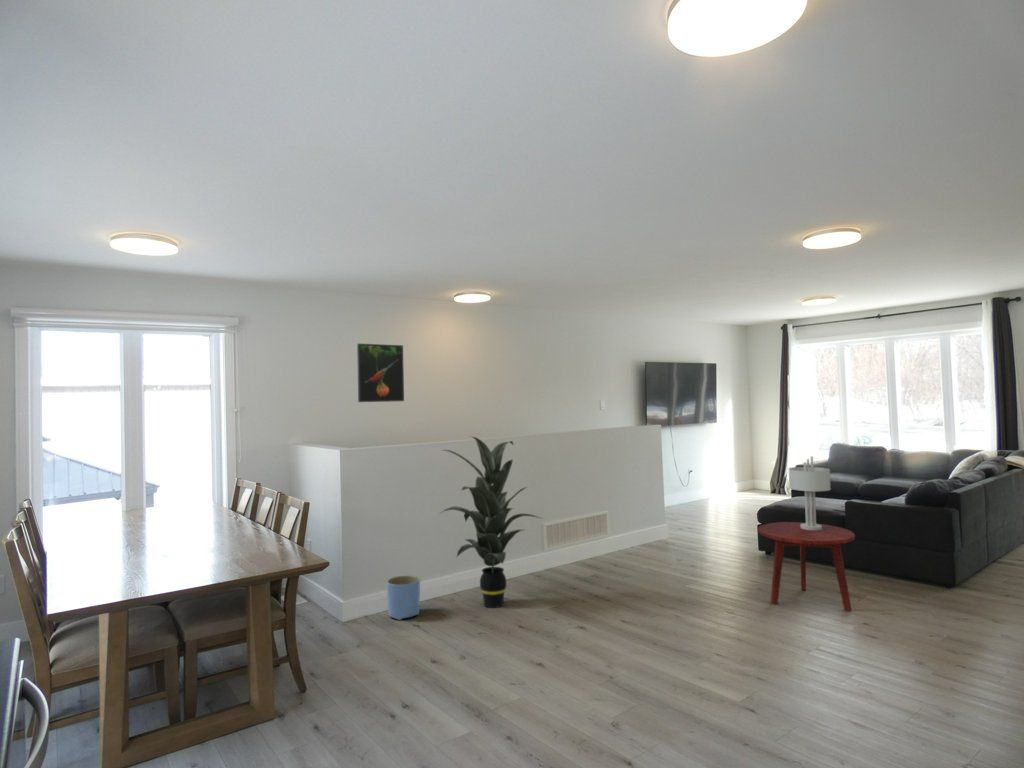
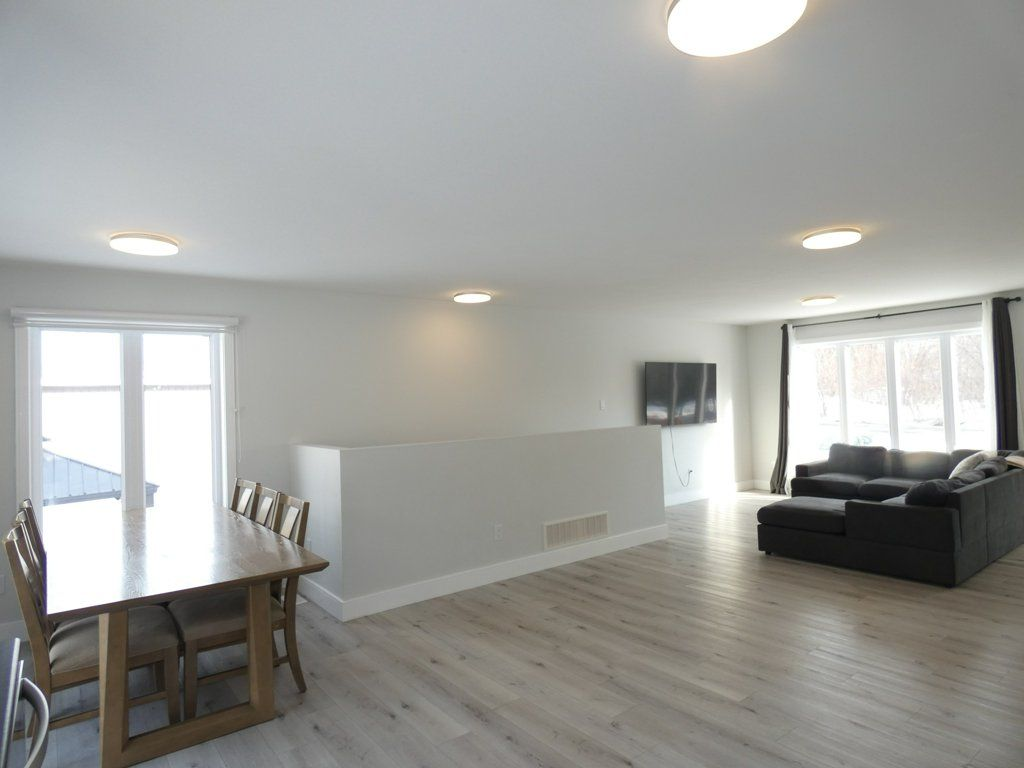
- planter [385,574,421,621]
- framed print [356,343,405,403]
- table lamp [788,455,832,530]
- indoor plant [440,435,544,609]
- side table [757,521,856,612]
